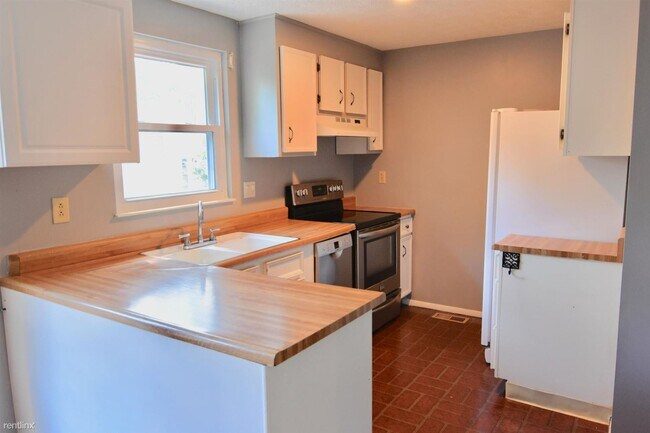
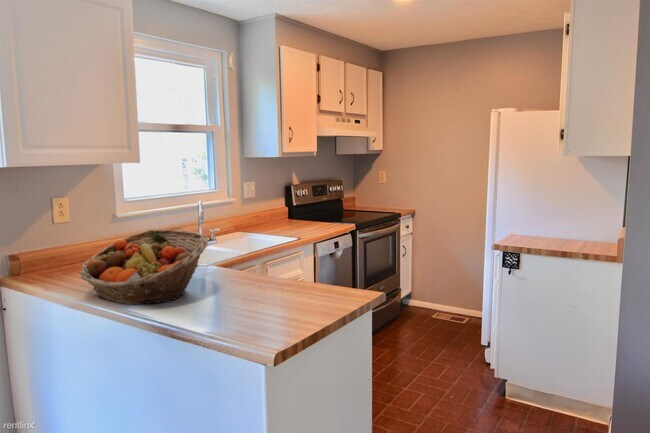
+ fruit basket [79,229,209,306]
